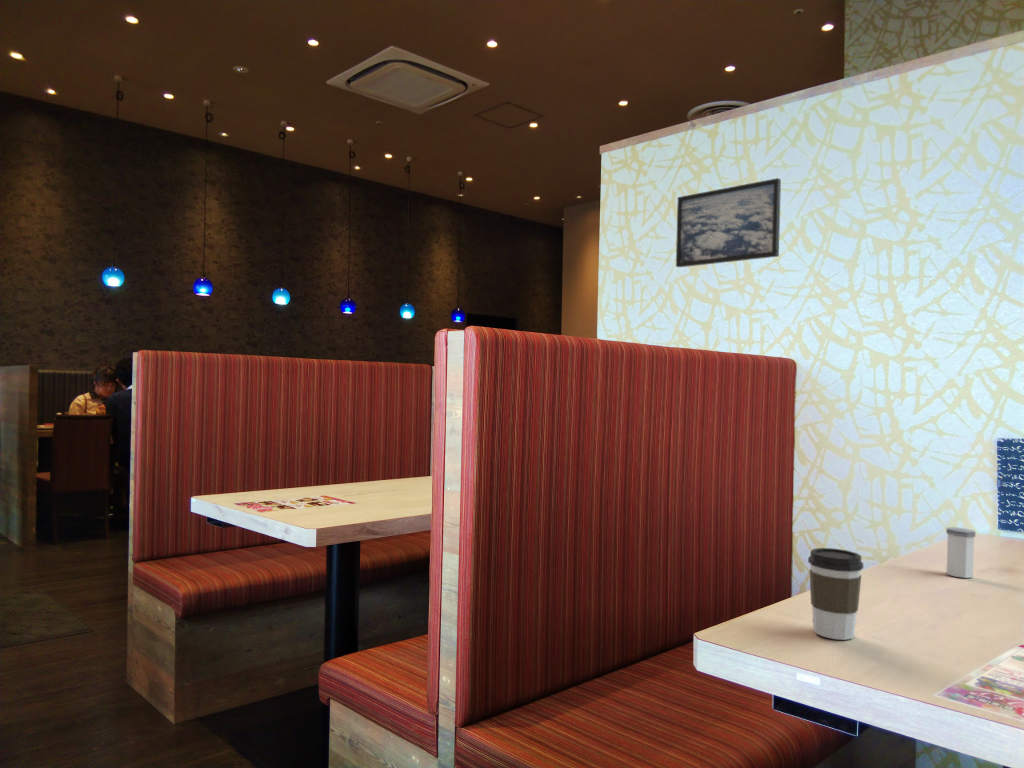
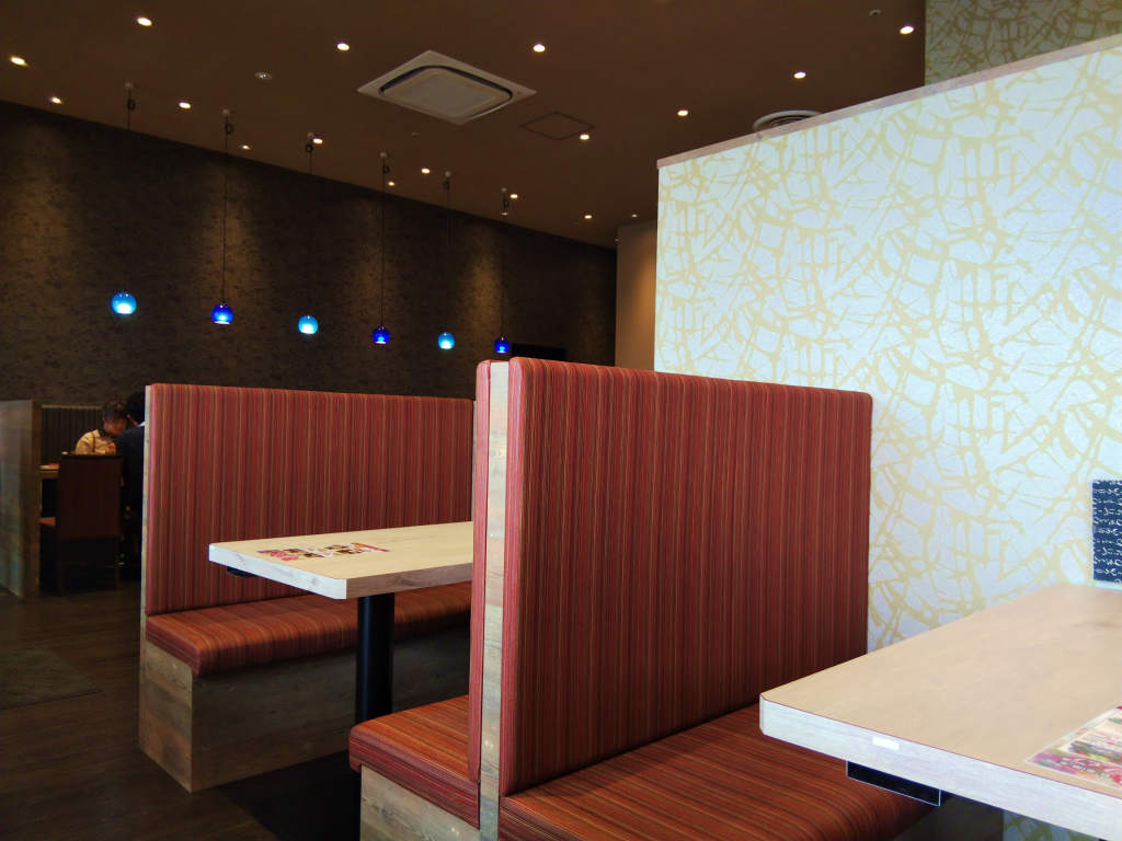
- salt shaker [945,526,976,579]
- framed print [675,177,782,268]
- coffee cup [807,547,864,641]
